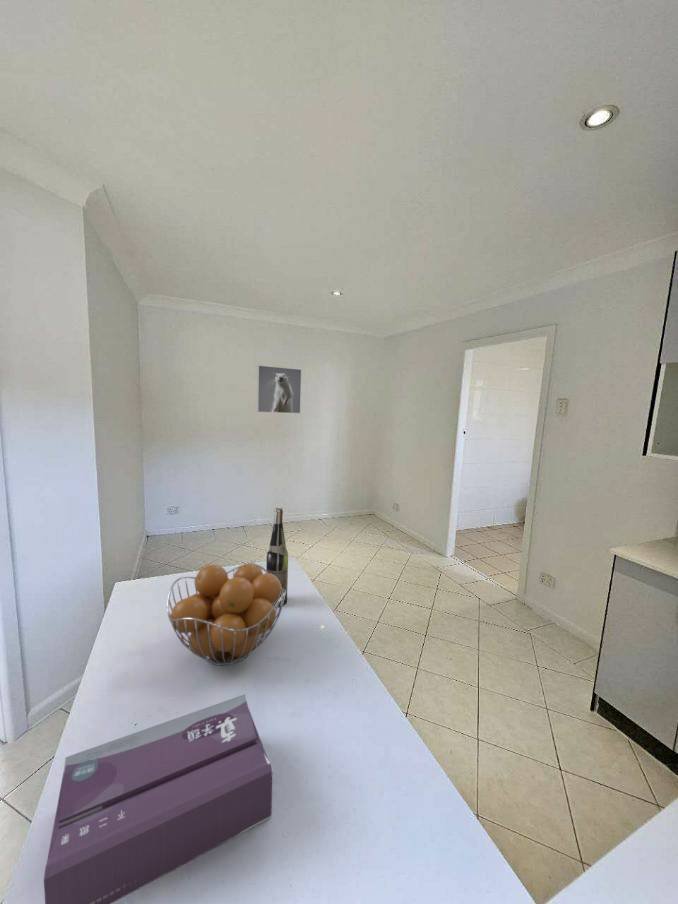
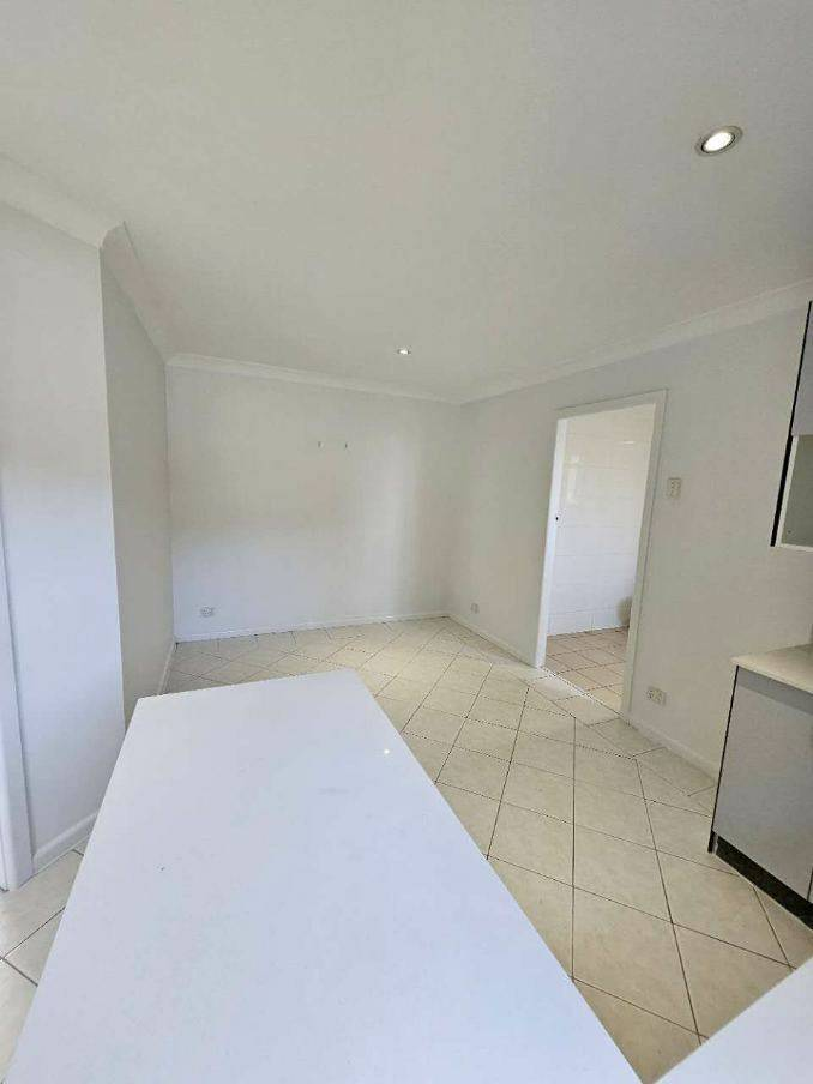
- tissue box [43,693,273,904]
- wine bottle [265,507,289,607]
- fruit basket [166,562,286,667]
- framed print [256,364,302,414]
